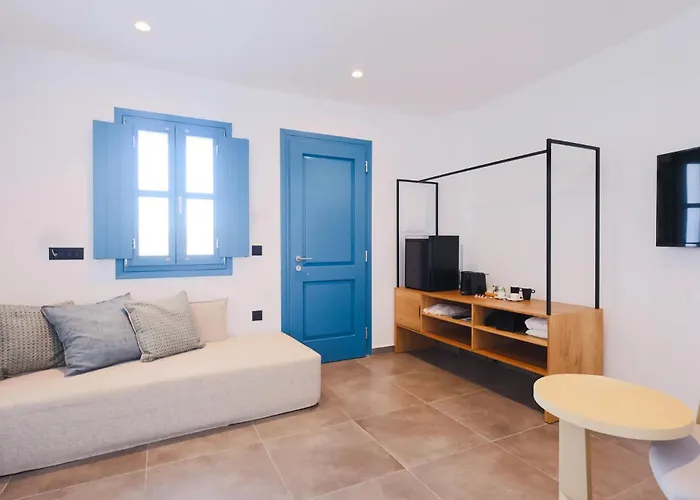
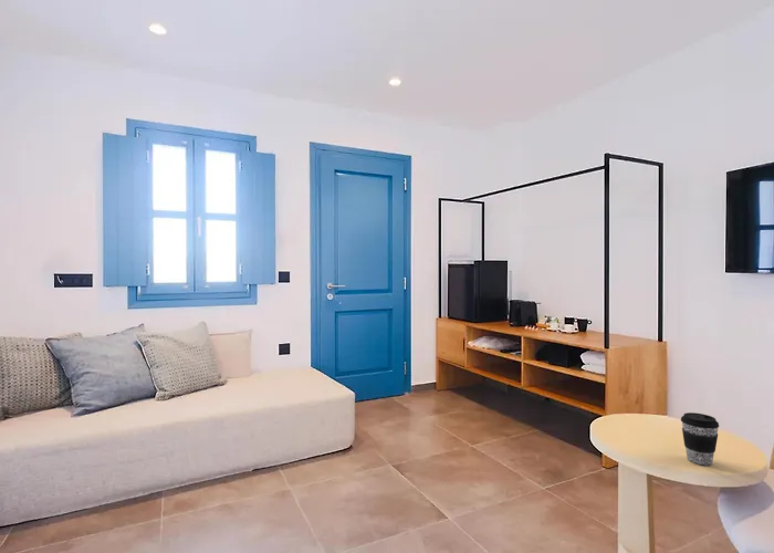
+ coffee cup [680,411,720,466]
